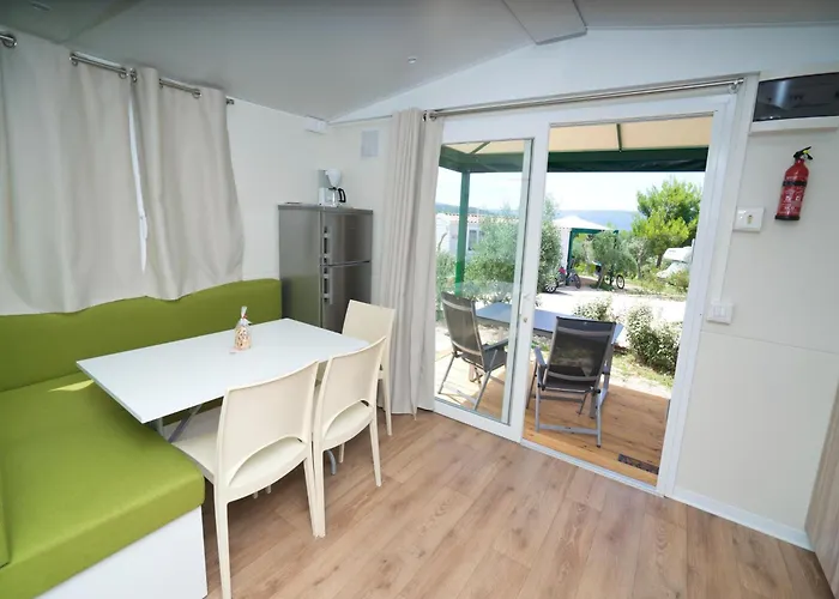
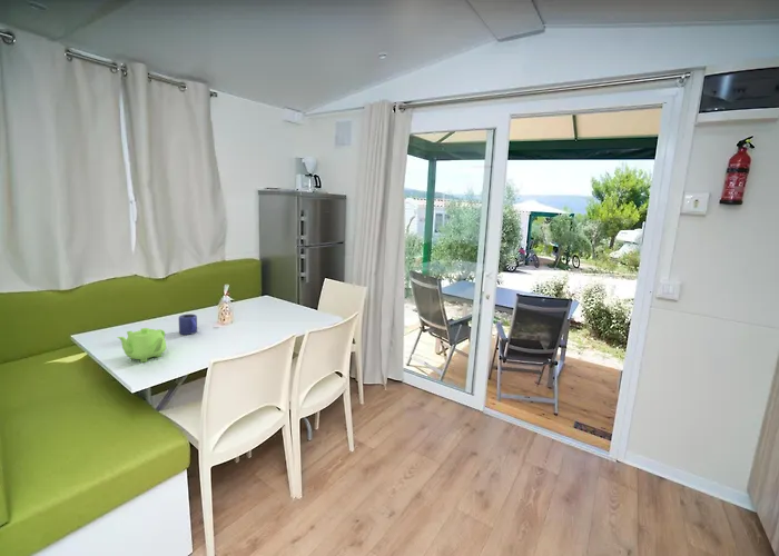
+ teapot [116,327,167,364]
+ mug [178,312,198,336]
